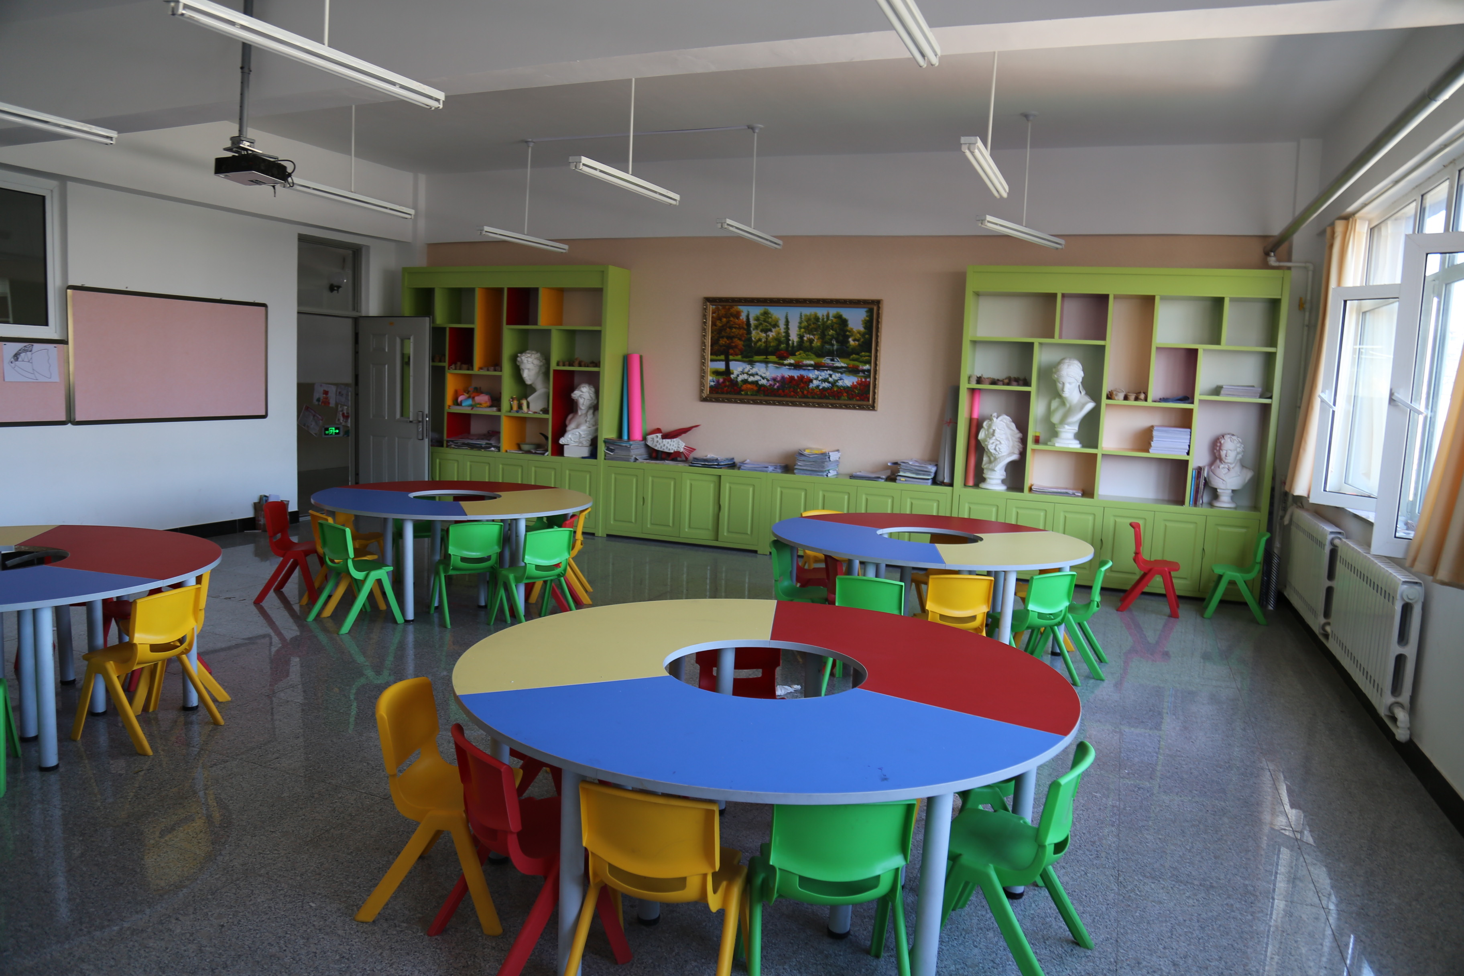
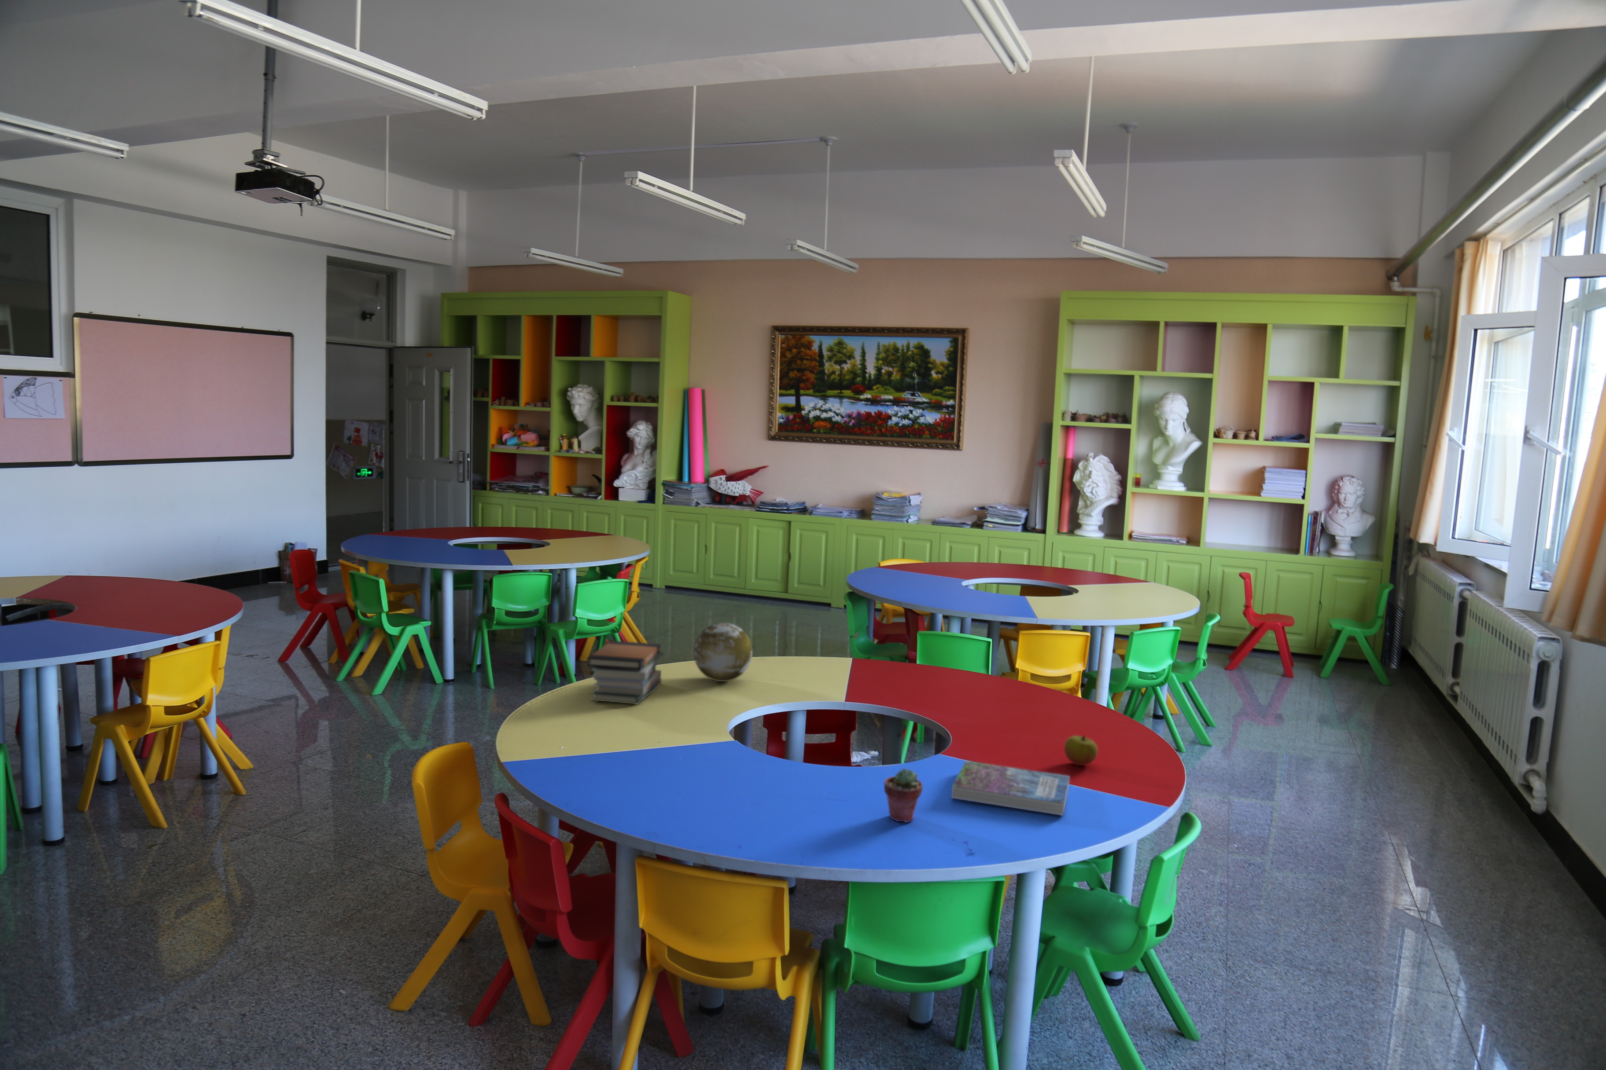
+ potted succulent [883,768,924,823]
+ apple [1063,736,1098,765]
+ book [951,761,1071,816]
+ decorative orb [693,622,753,682]
+ book stack [587,640,664,705]
